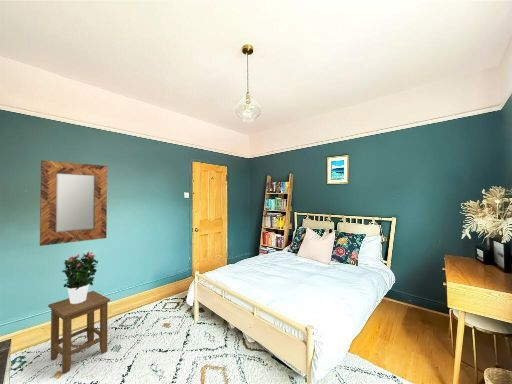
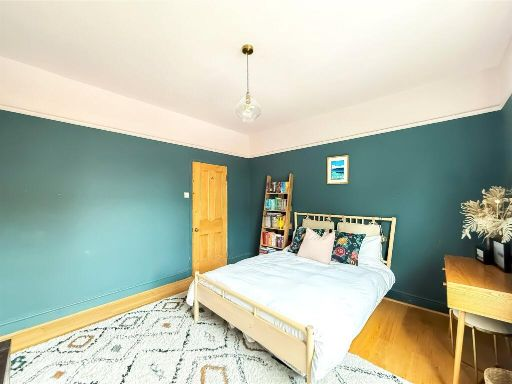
- potted flower [60,250,99,304]
- stool [47,290,111,375]
- home mirror [39,159,108,247]
